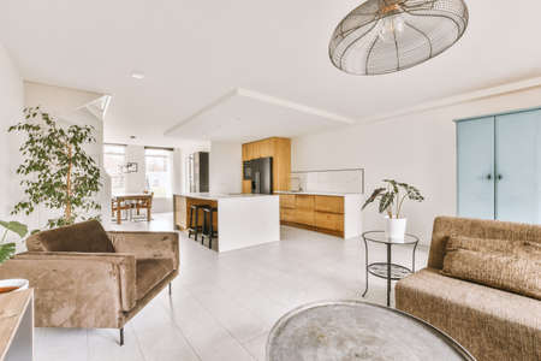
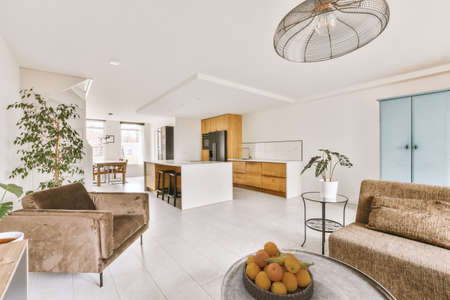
+ fruit bowl [242,241,315,300]
